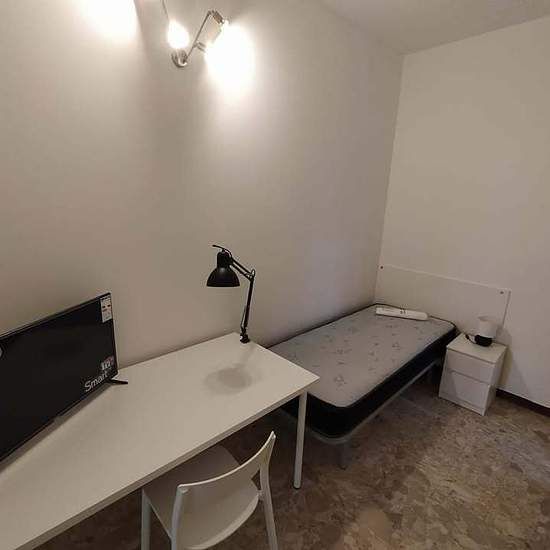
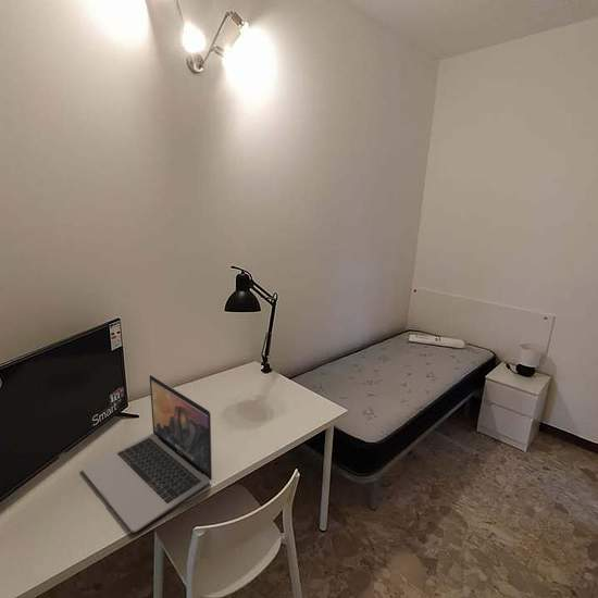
+ laptop [80,374,213,534]
